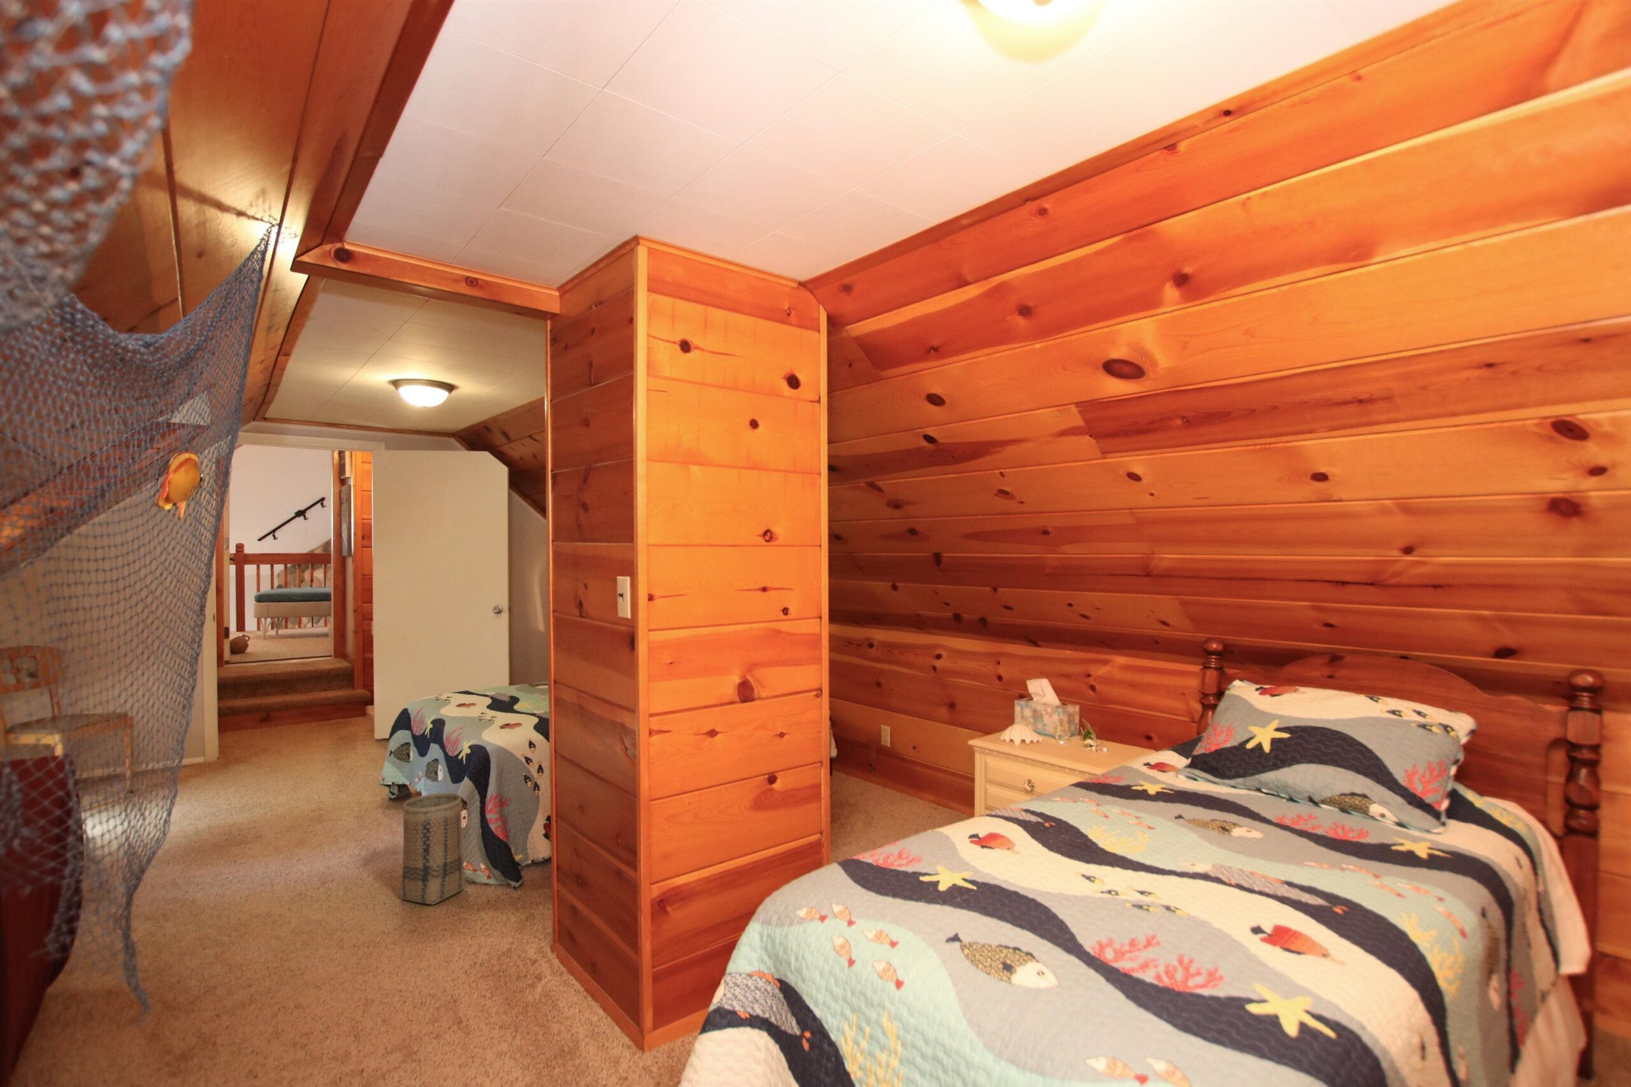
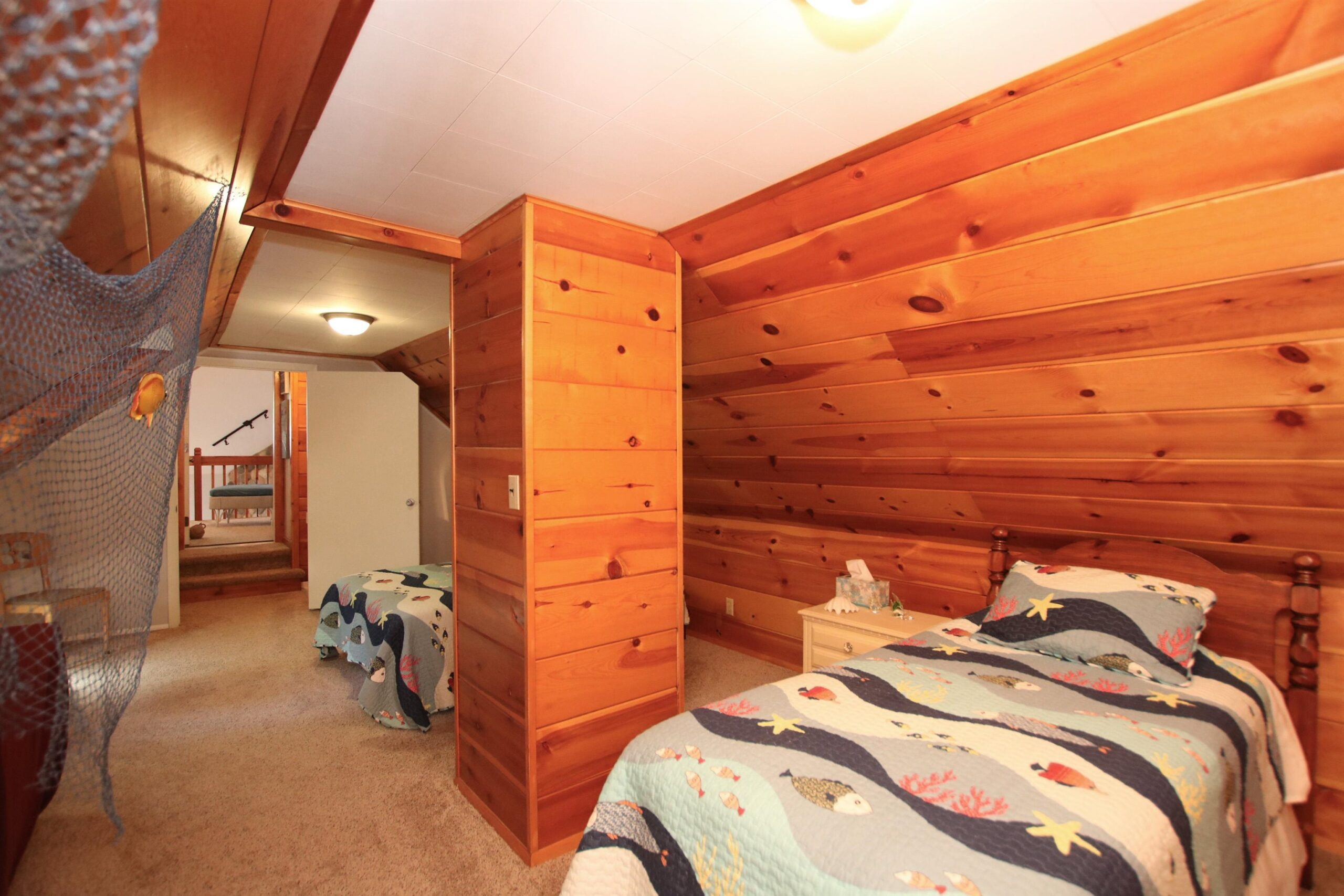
- basket [399,792,466,905]
